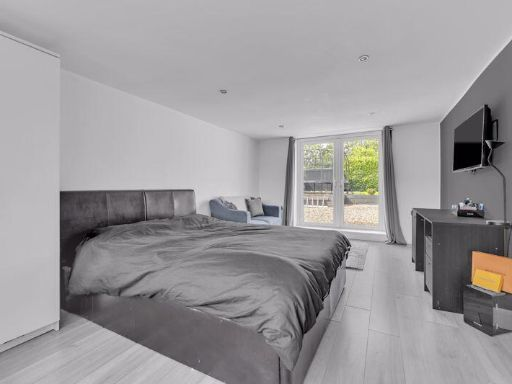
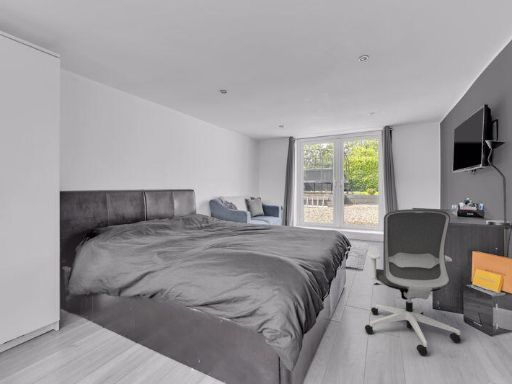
+ office chair [364,208,462,357]
